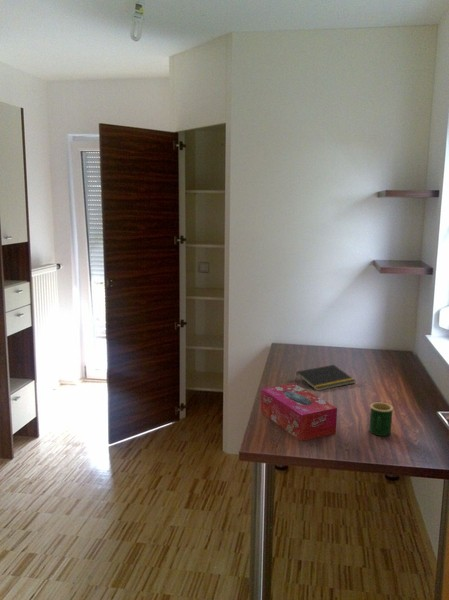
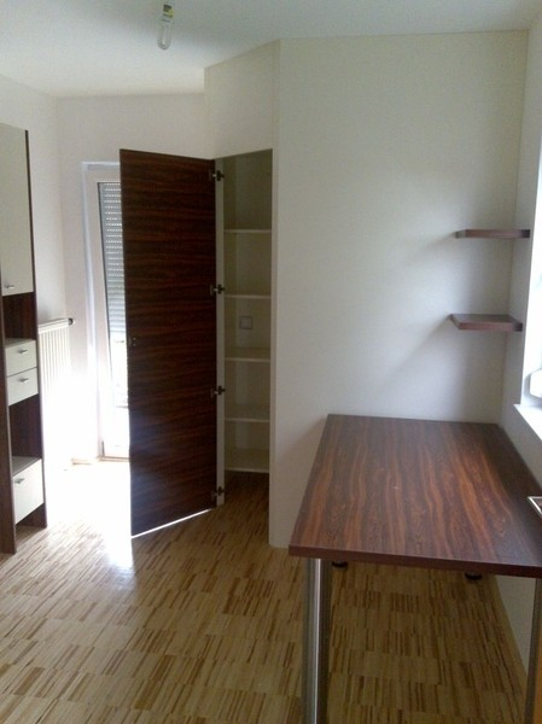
- tissue box [260,382,338,442]
- mug [368,401,394,437]
- notepad [294,364,357,392]
